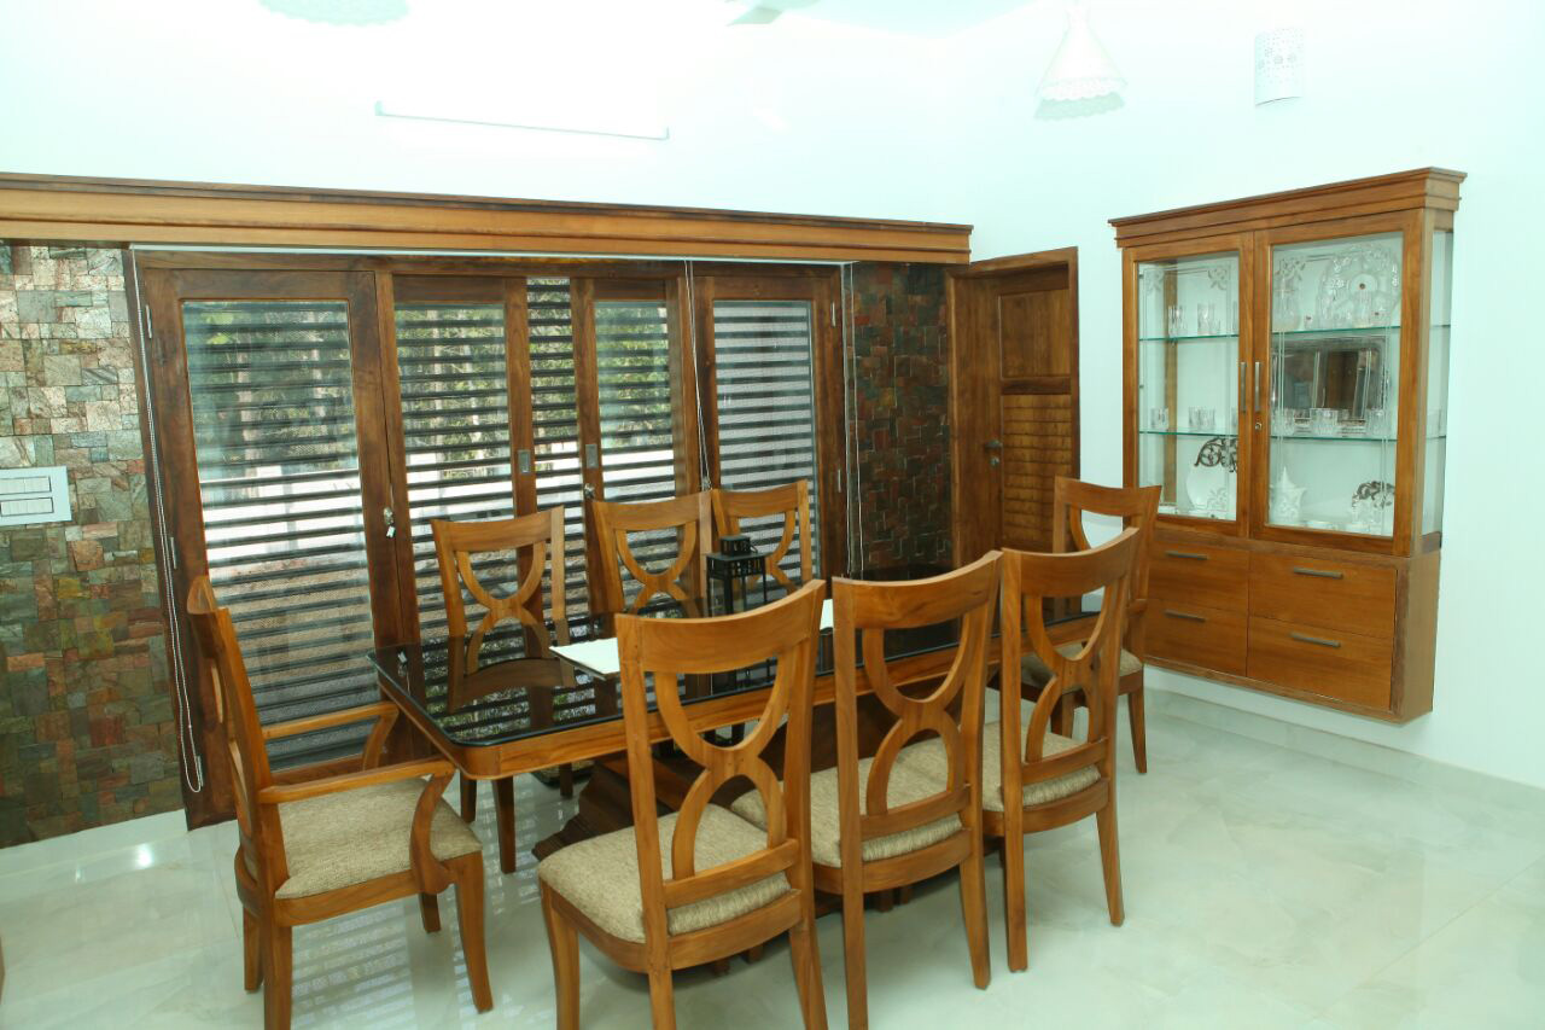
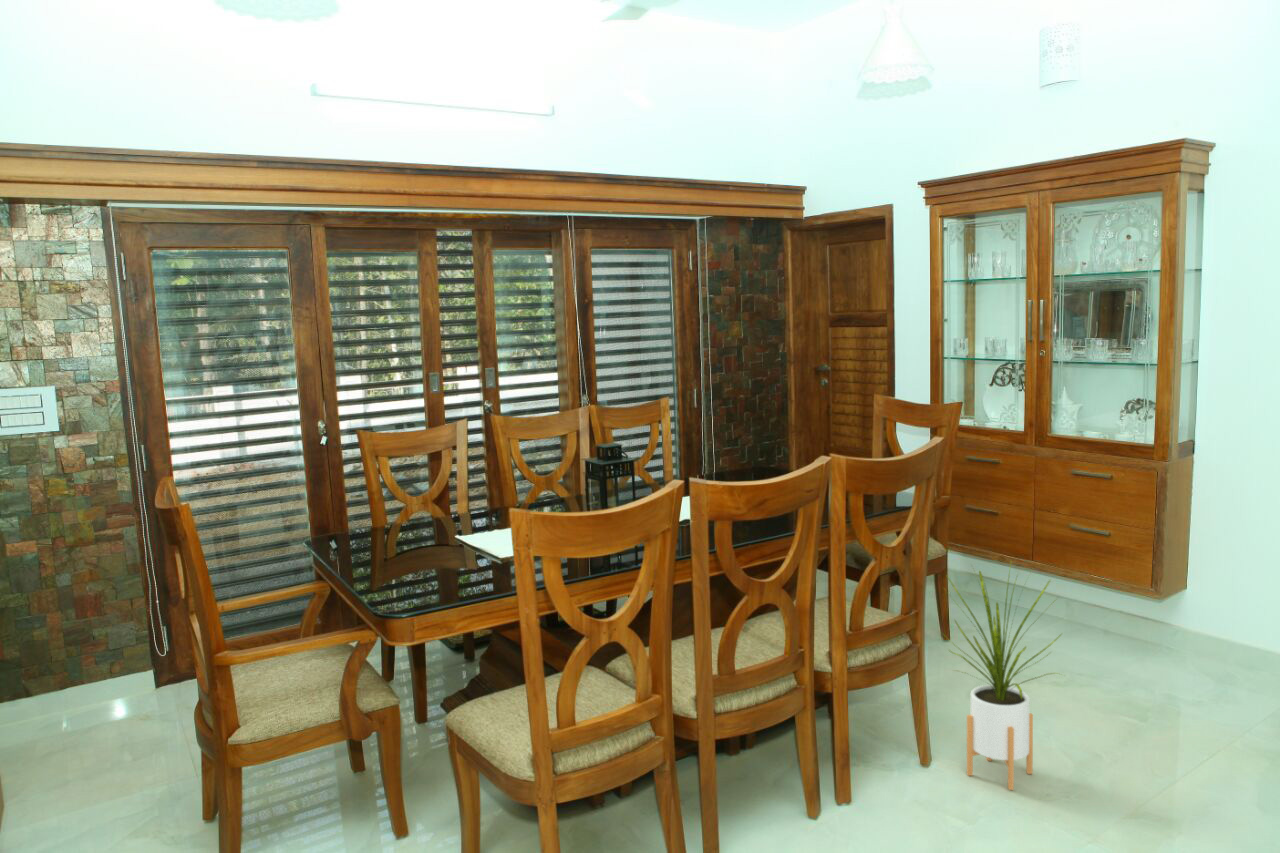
+ house plant [939,561,1065,791]
